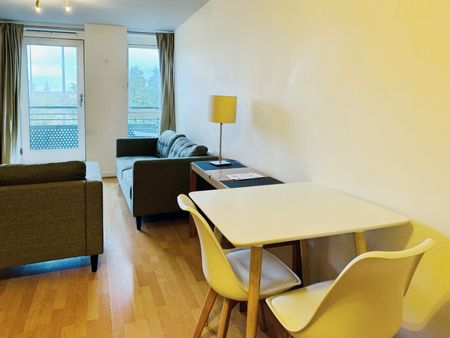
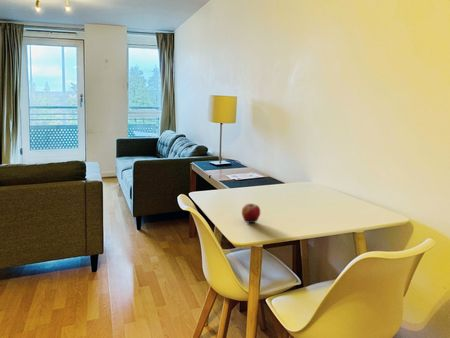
+ apple [241,203,261,224]
